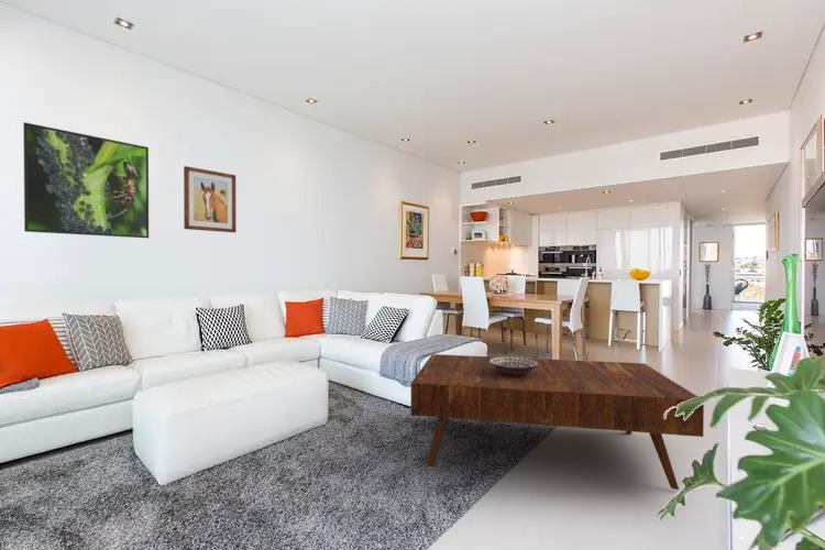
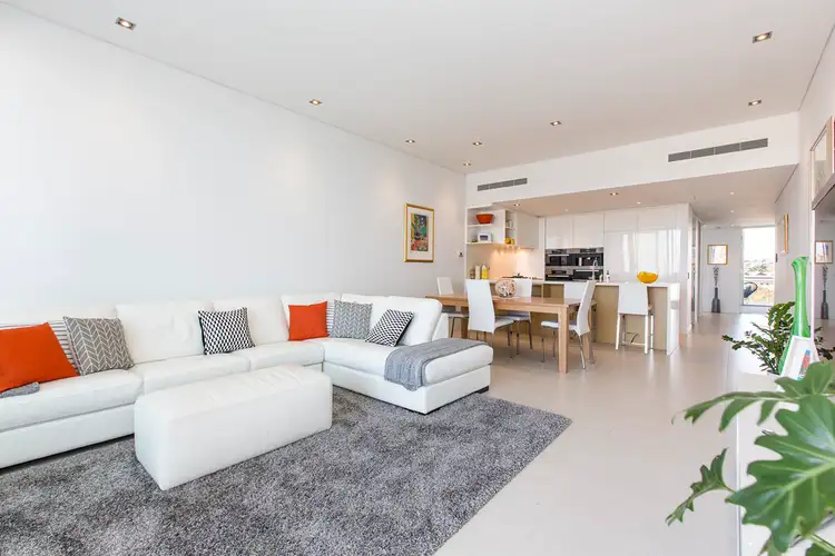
- wall art [183,165,238,233]
- coffee table [410,353,705,491]
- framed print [22,121,150,239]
- decorative bowl [490,355,538,376]
